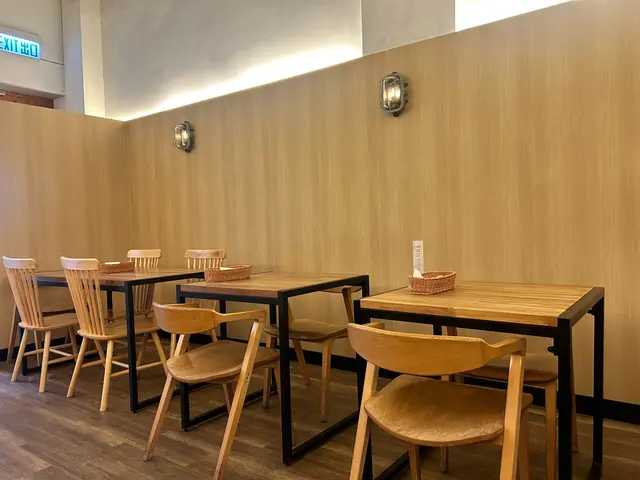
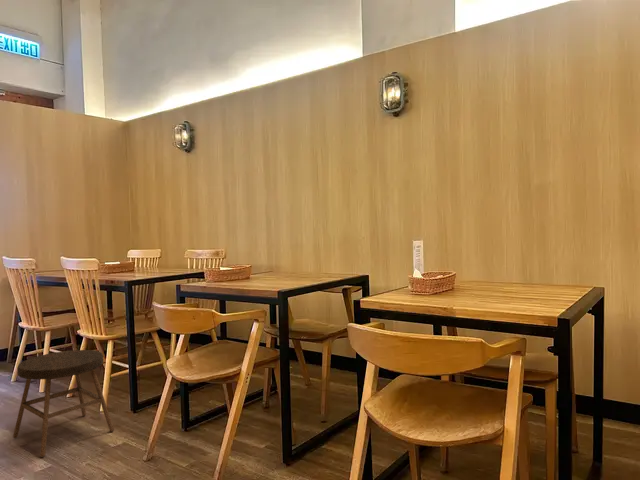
+ stool [12,349,115,458]
